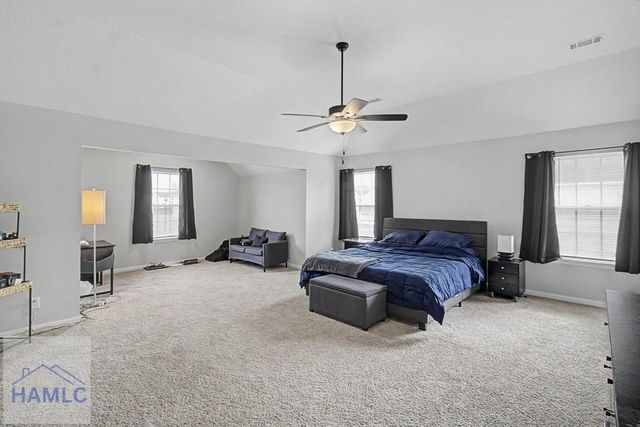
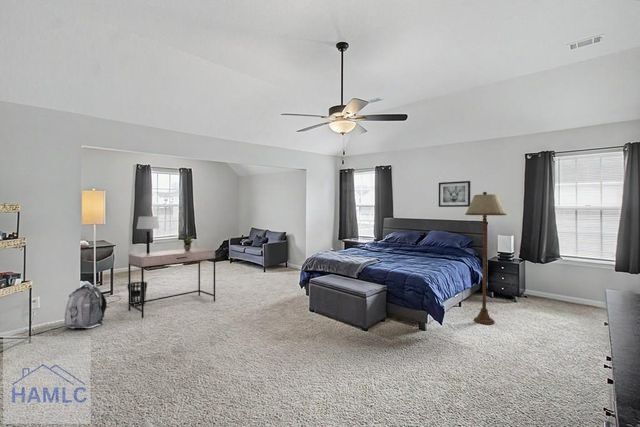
+ floor lamp [464,191,507,325]
+ wall art [438,180,471,208]
+ table lamp [136,216,160,254]
+ desk [127,247,216,319]
+ backpack [64,283,108,329]
+ wastebasket [126,281,148,307]
+ potted plant [176,234,196,251]
